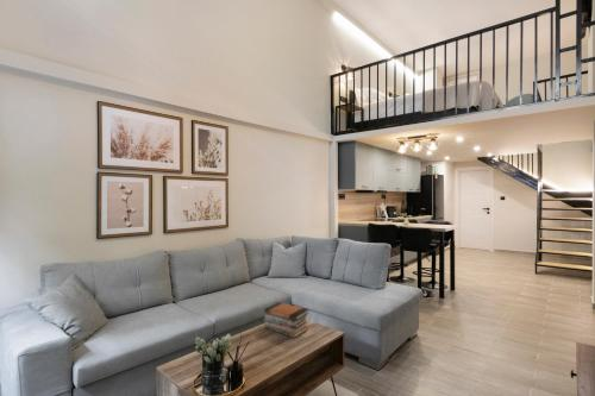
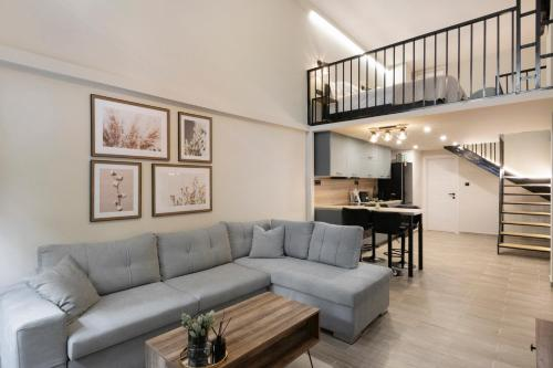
- book stack [263,301,311,339]
